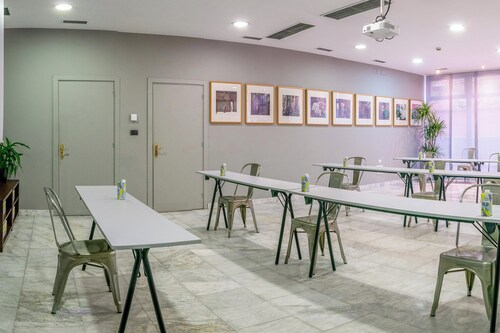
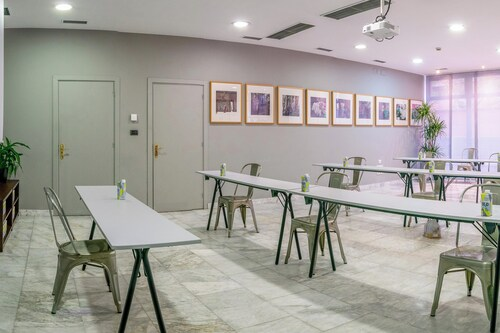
+ bag [423,218,442,239]
